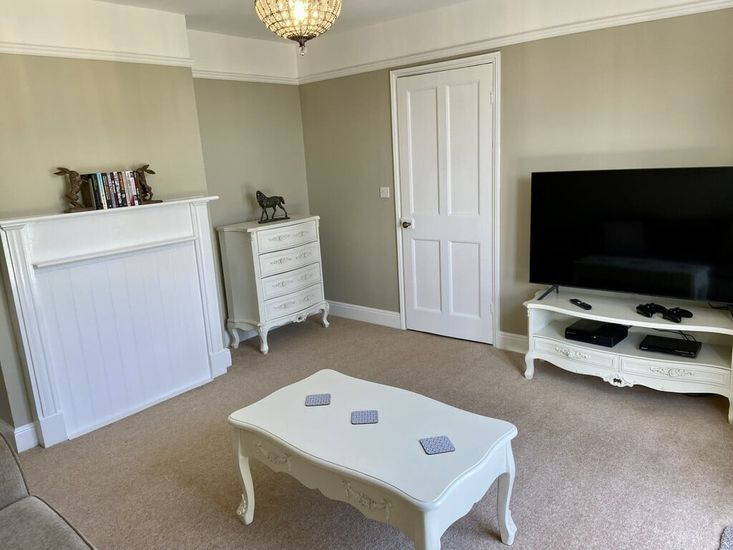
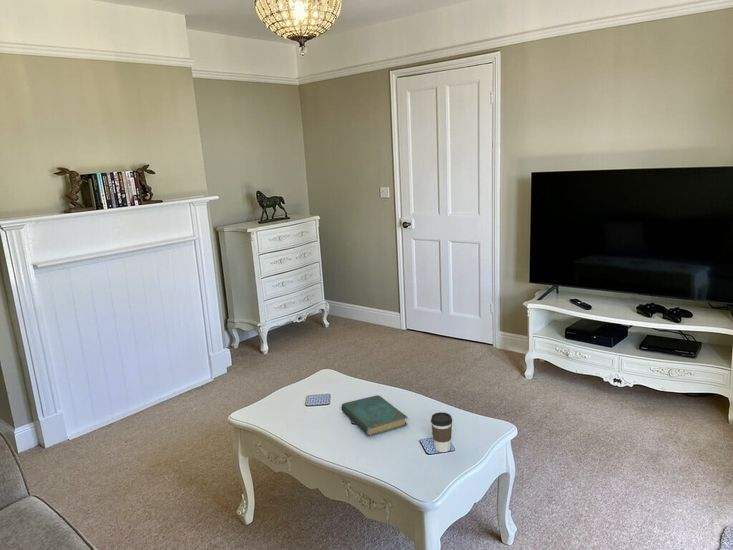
+ book [340,394,409,437]
+ coffee cup [430,411,453,453]
